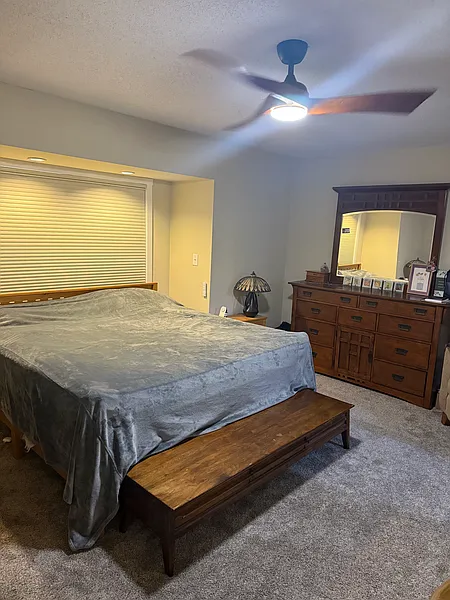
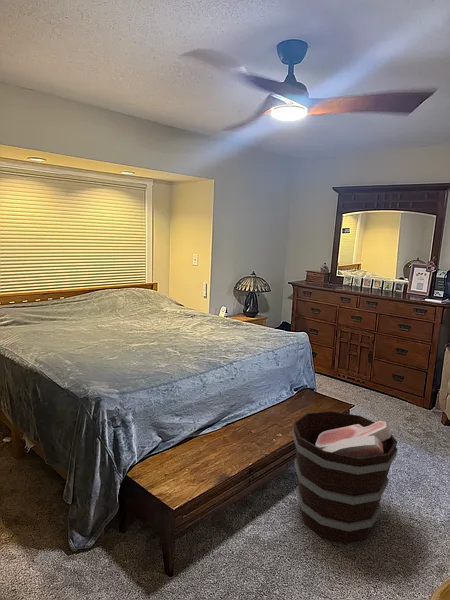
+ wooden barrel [291,410,399,544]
